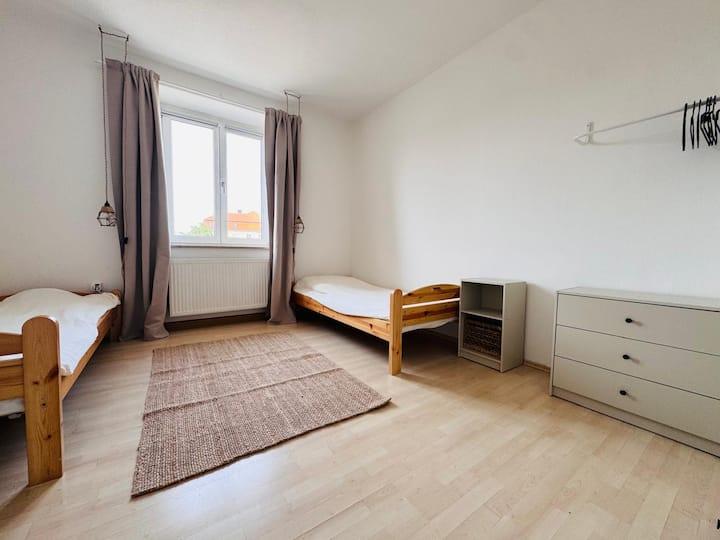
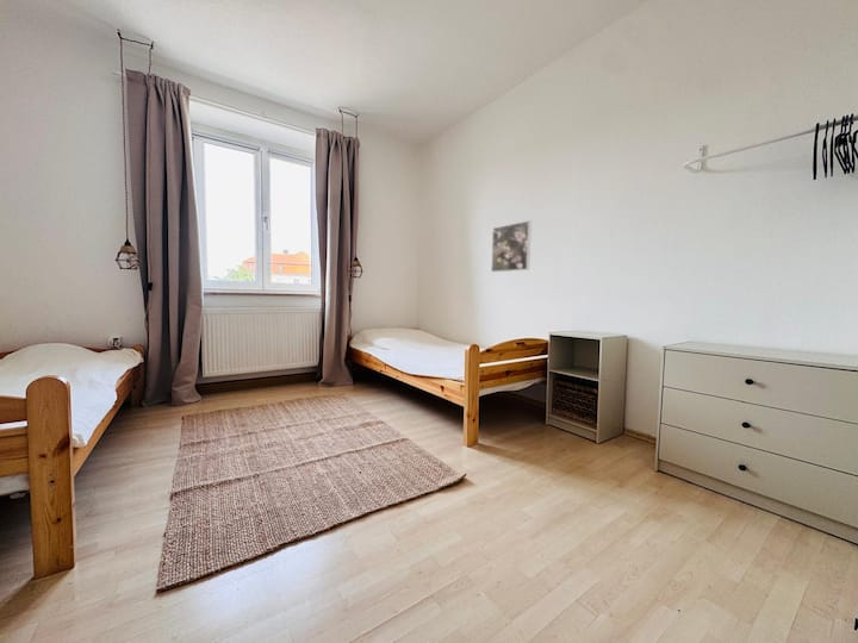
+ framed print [490,219,533,273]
